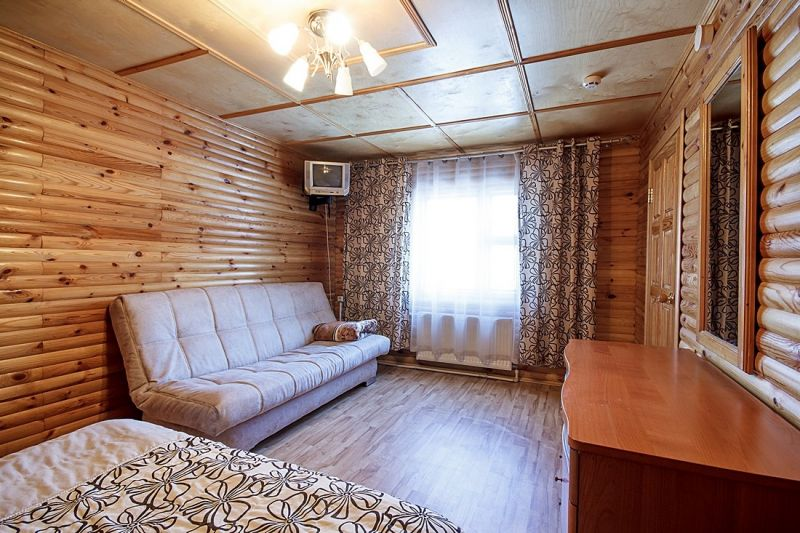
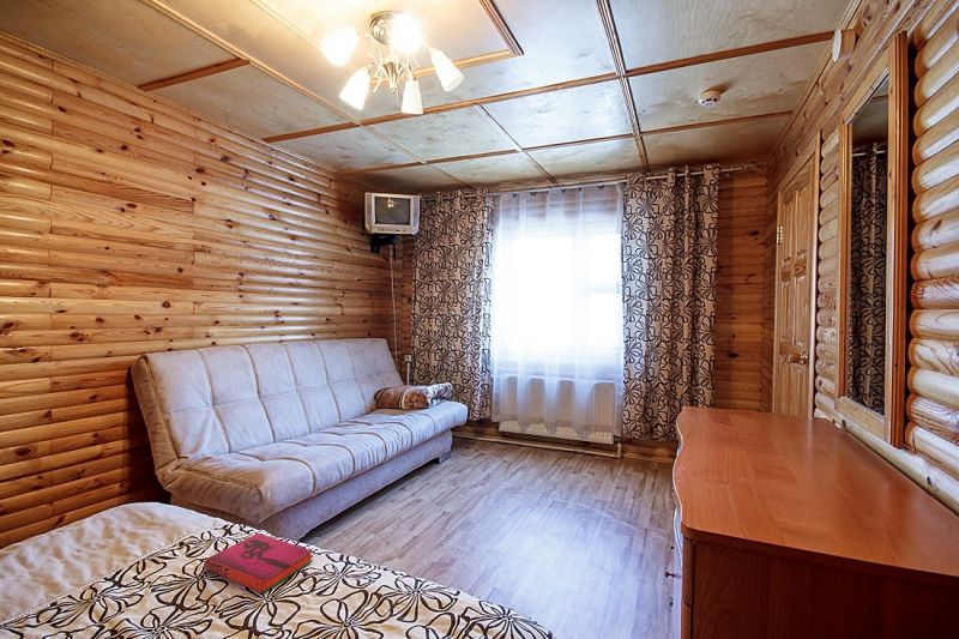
+ hardback book [203,532,314,595]
